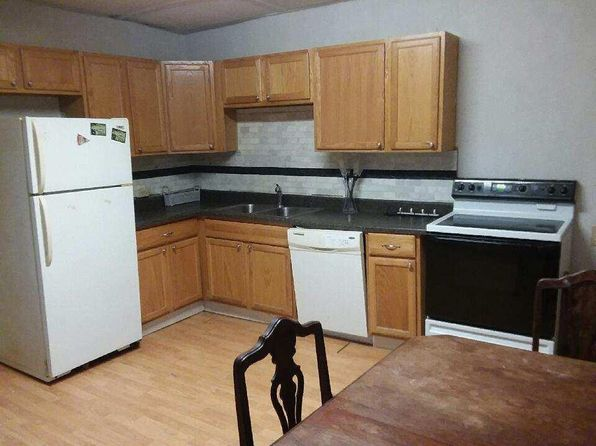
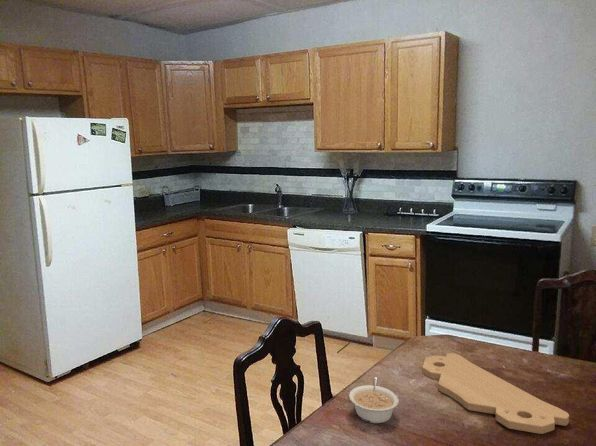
+ cutting board [421,352,570,435]
+ legume [348,376,400,424]
